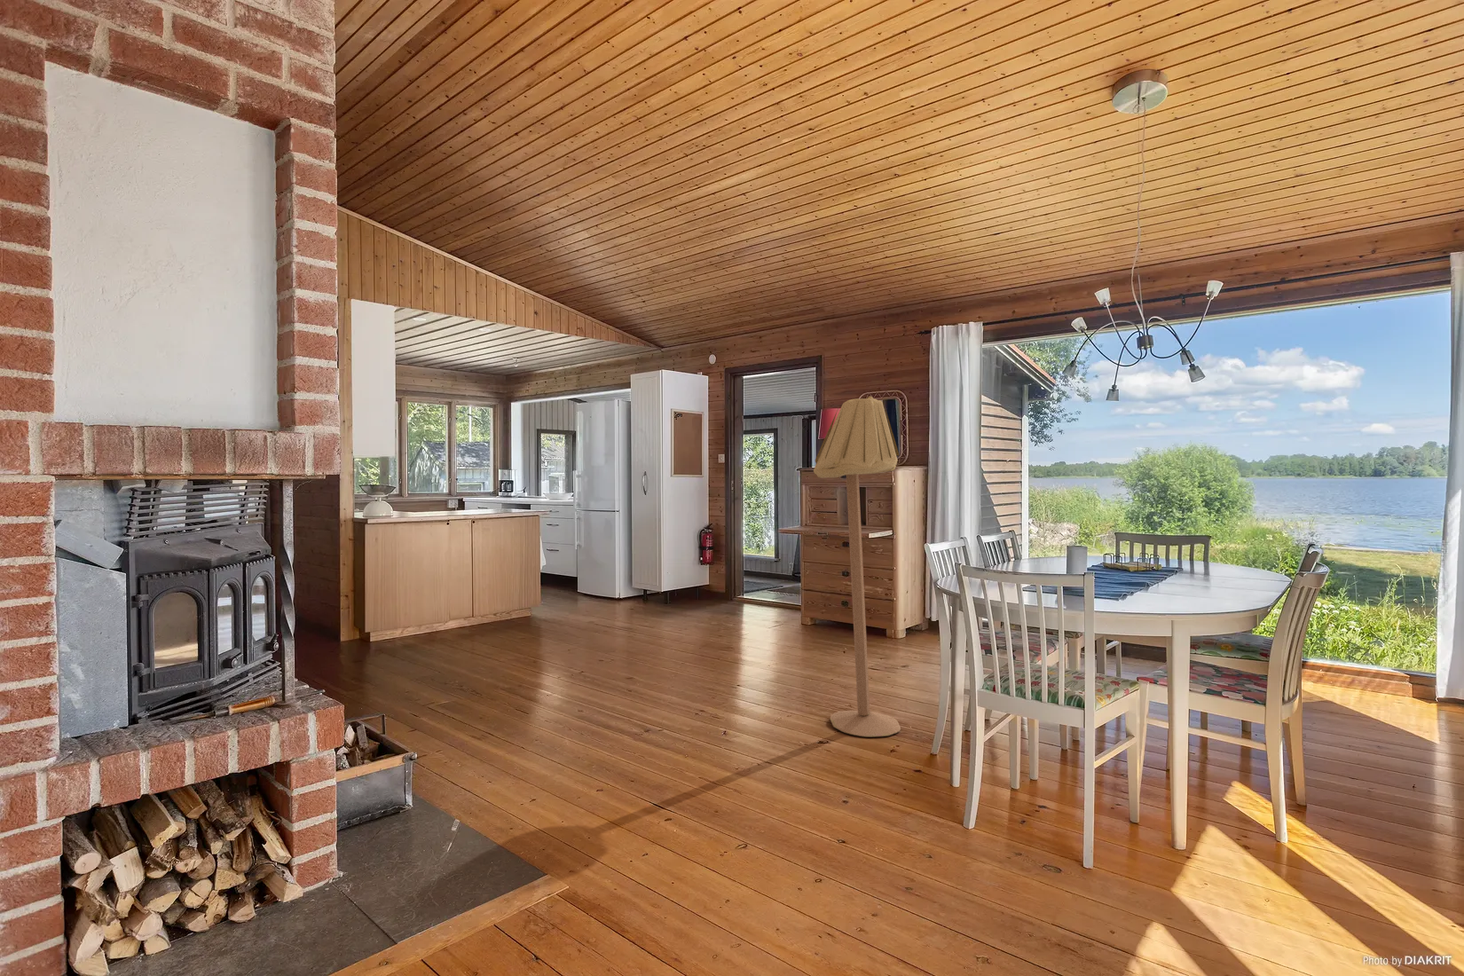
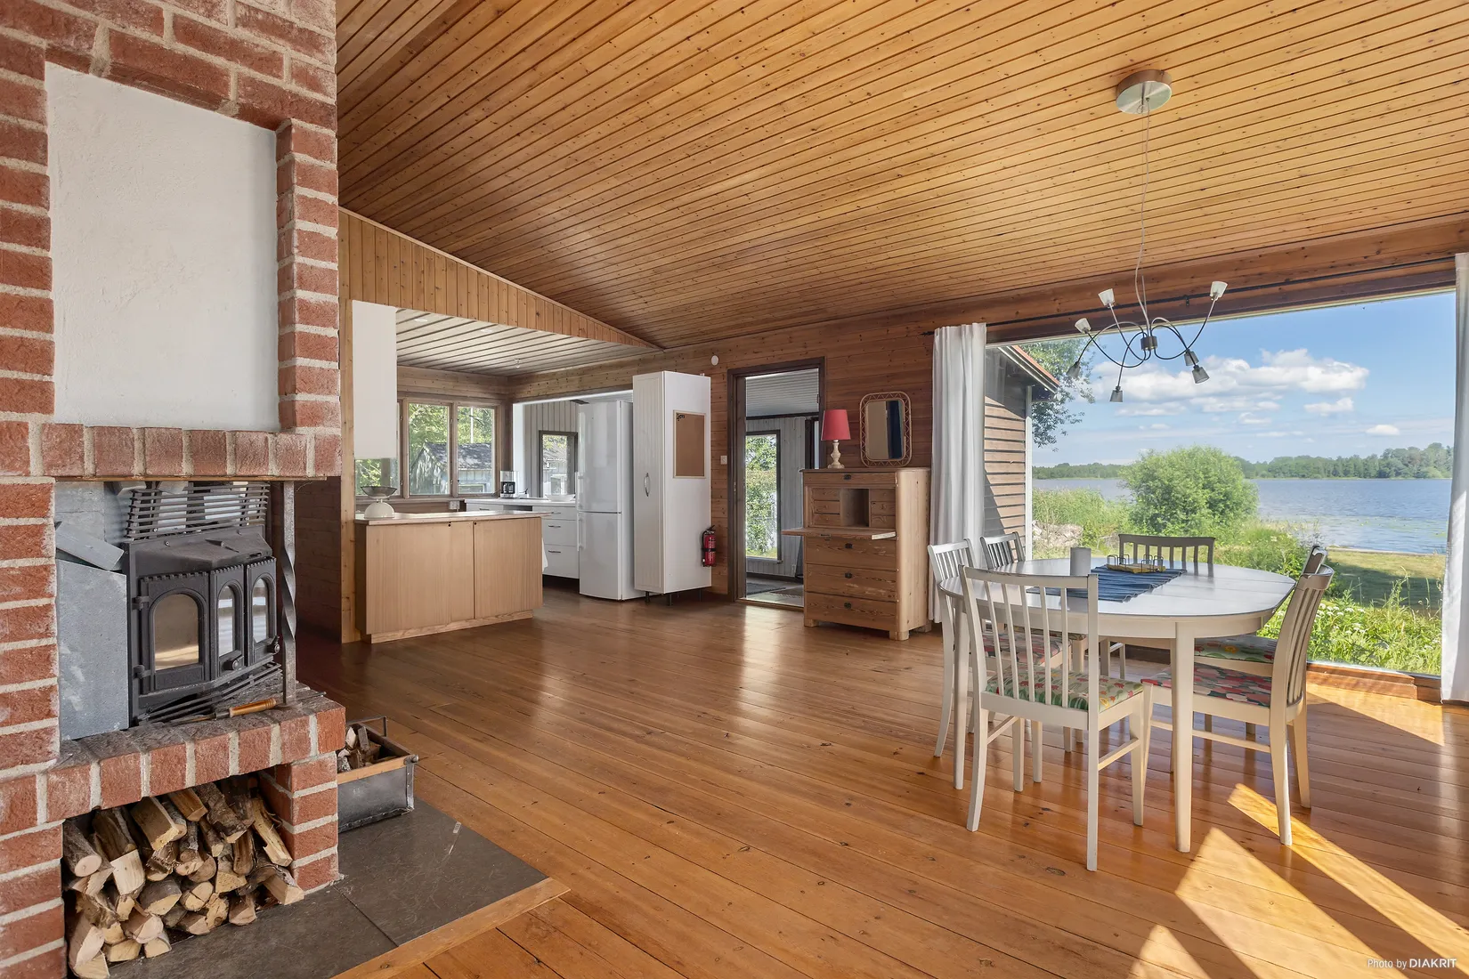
- floor lamp [813,395,902,739]
